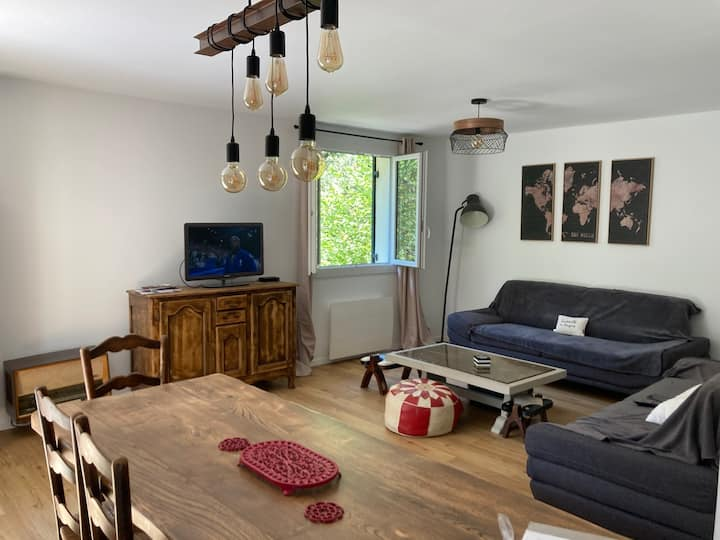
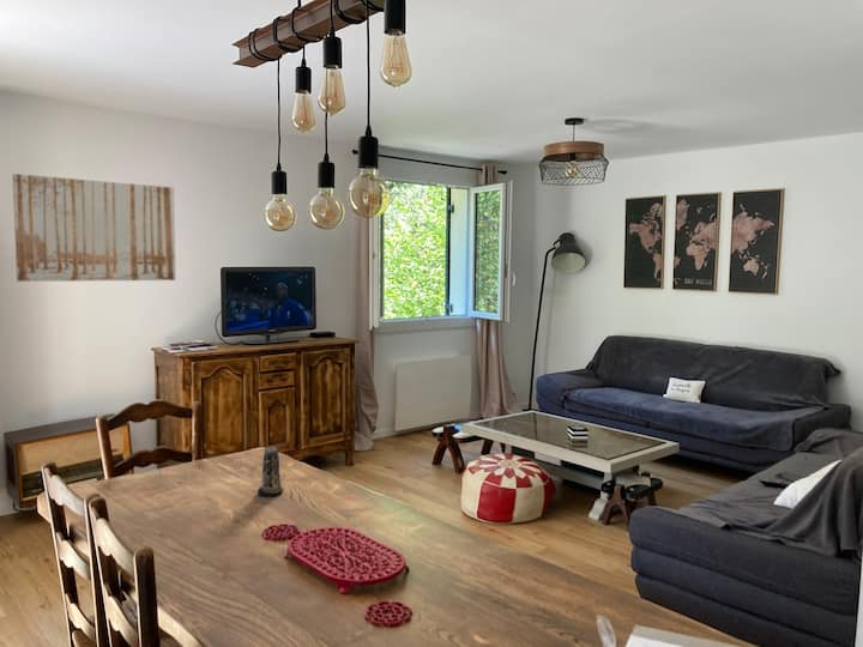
+ candle [257,446,284,497]
+ wall art [12,173,177,283]
